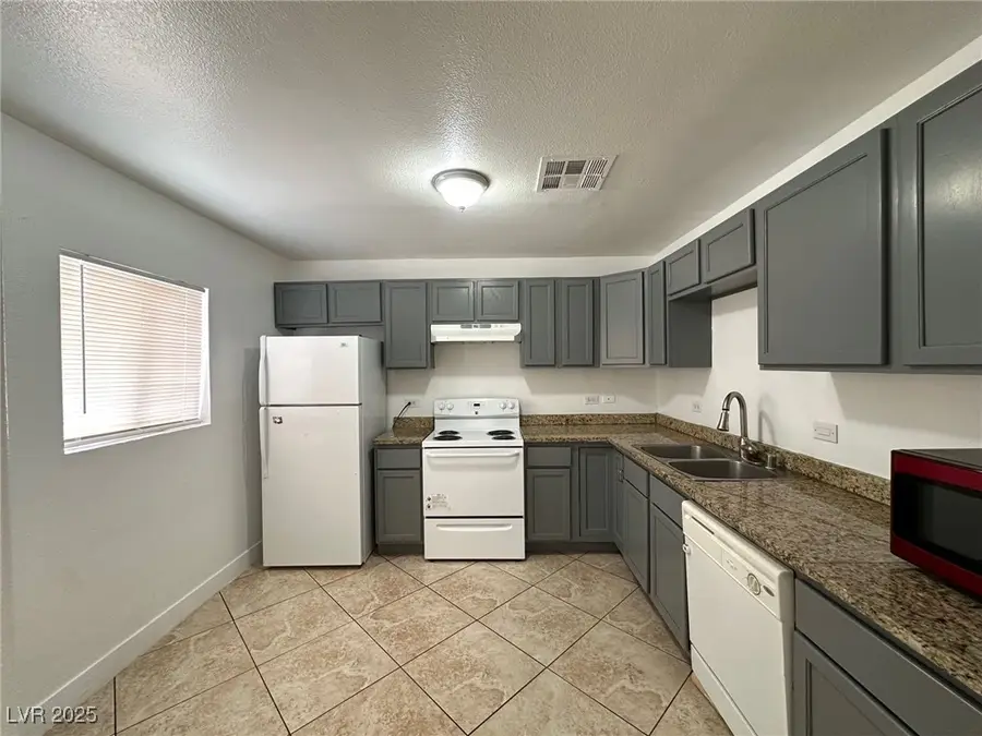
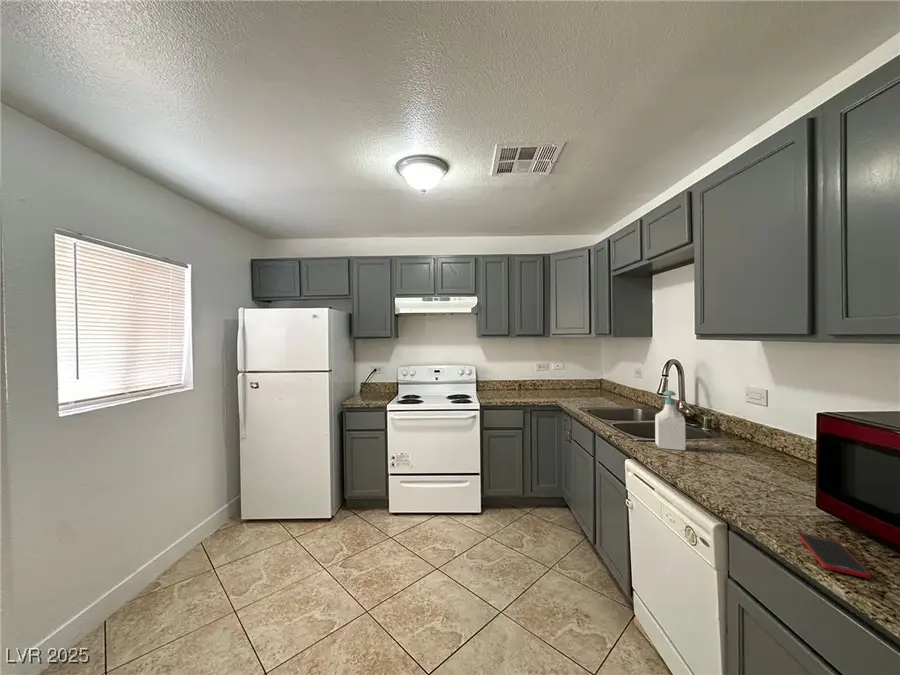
+ soap bottle [654,389,686,451]
+ cell phone [798,532,872,579]
